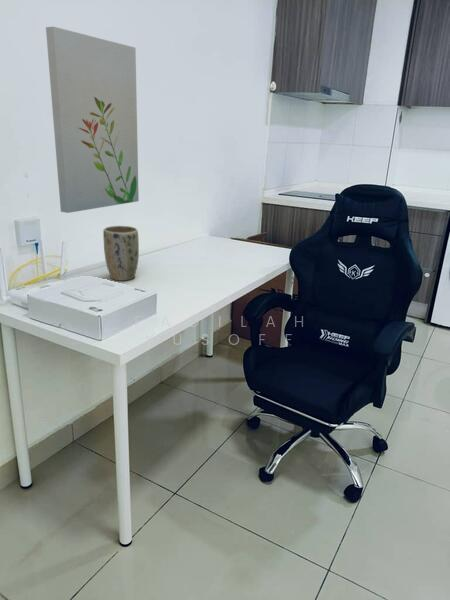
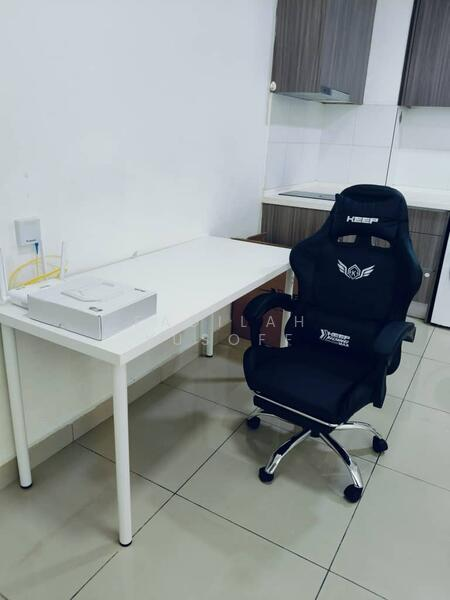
- wall art [45,26,140,214]
- plant pot [102,225,140,282]
